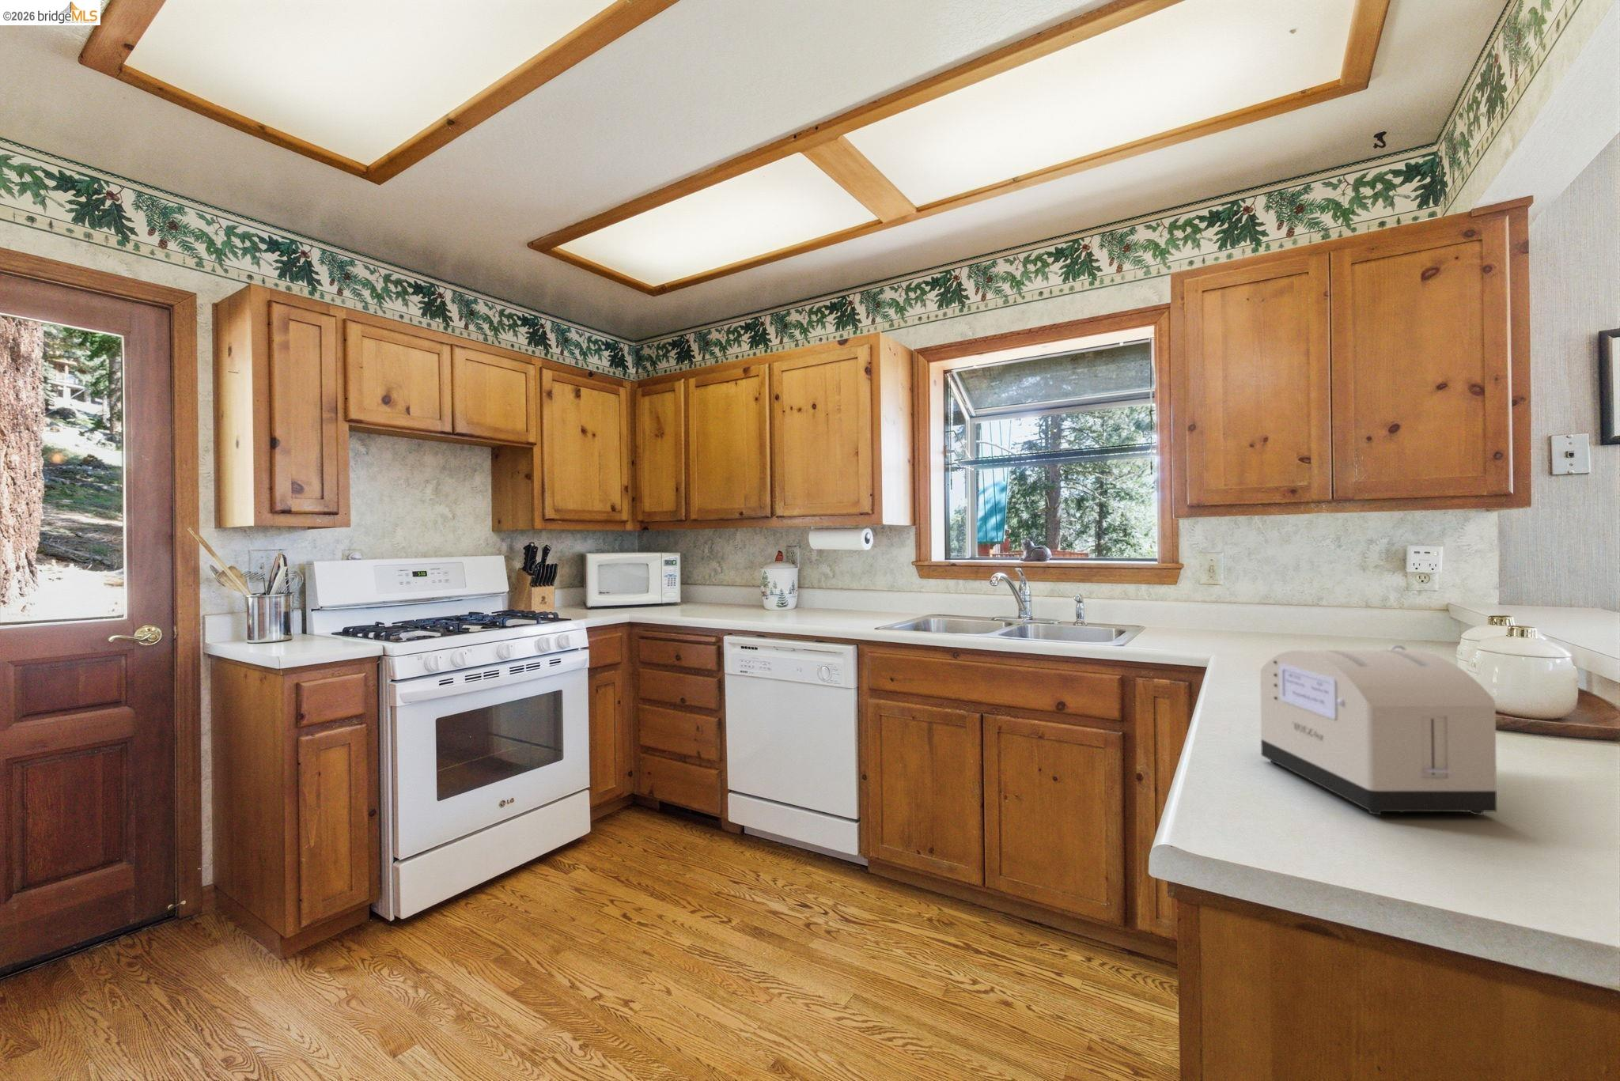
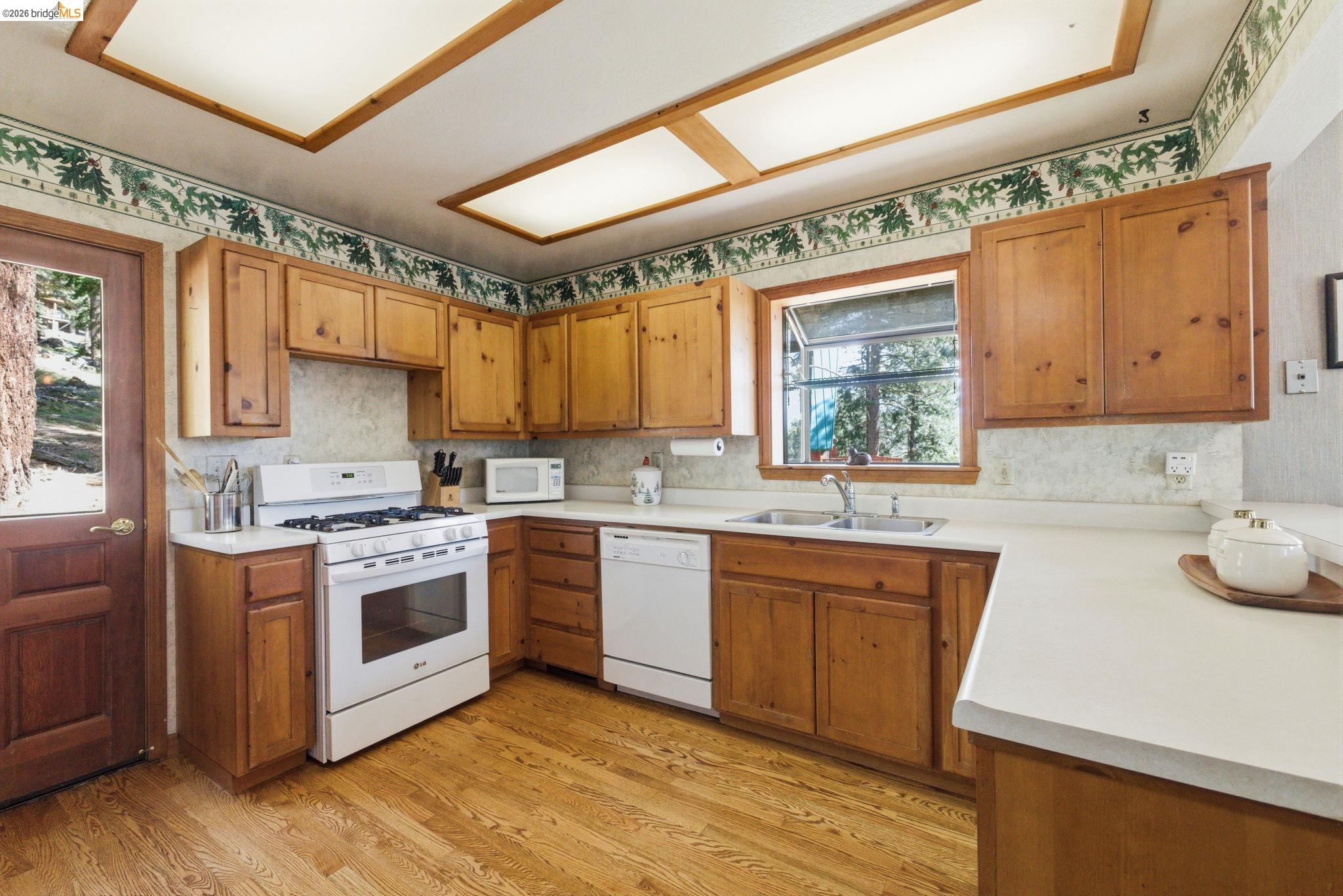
- toaster [1259,644,1497,816]
